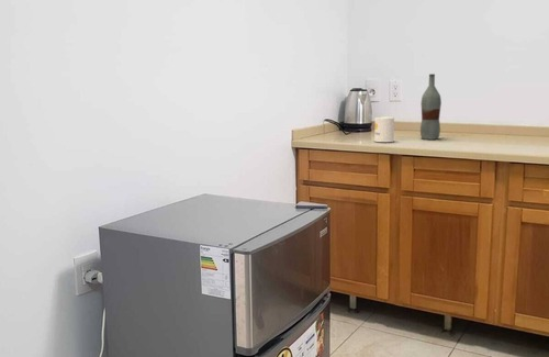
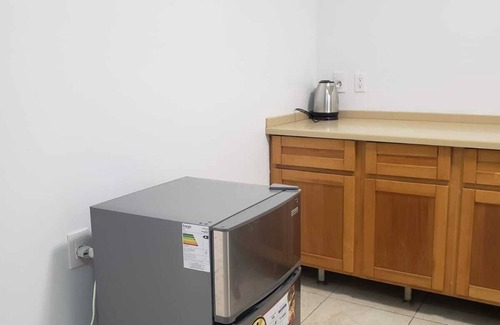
- mug [373,116,395,143]
- bottle [419,72,442,141]
